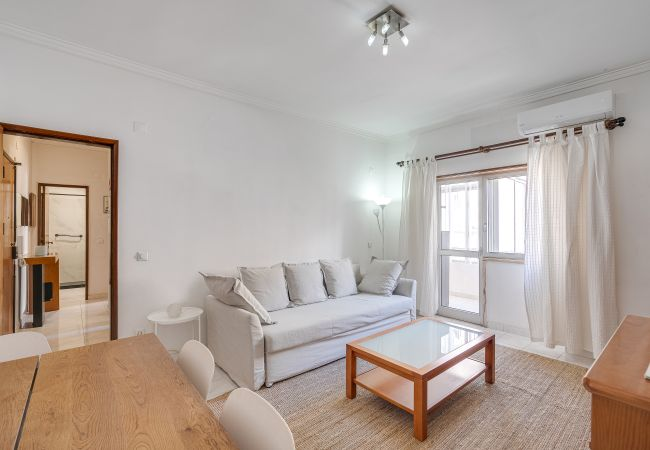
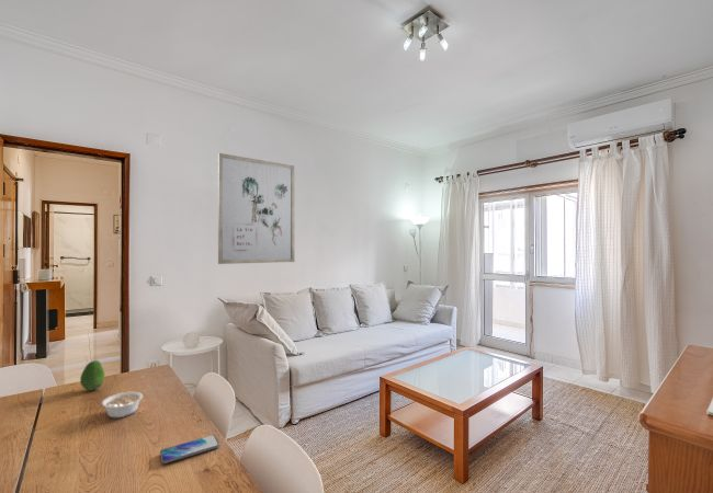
+ smartphone [159,434,220,465]
+ legume [101,391,144,419]
+ wall art [217,152,295,265]
+ fruit [79,359,105,392]
